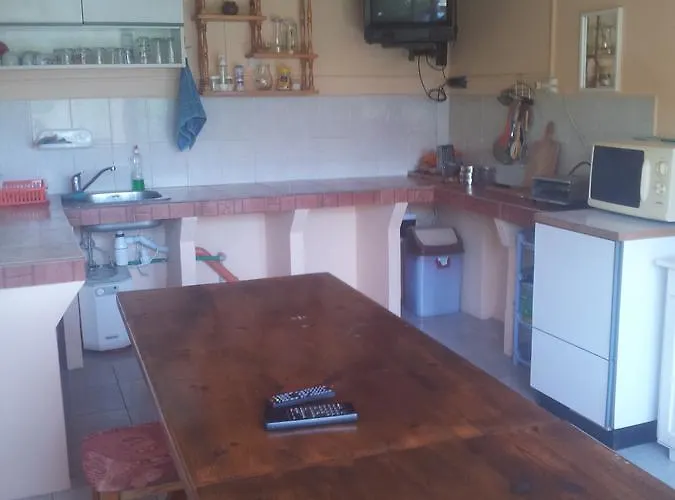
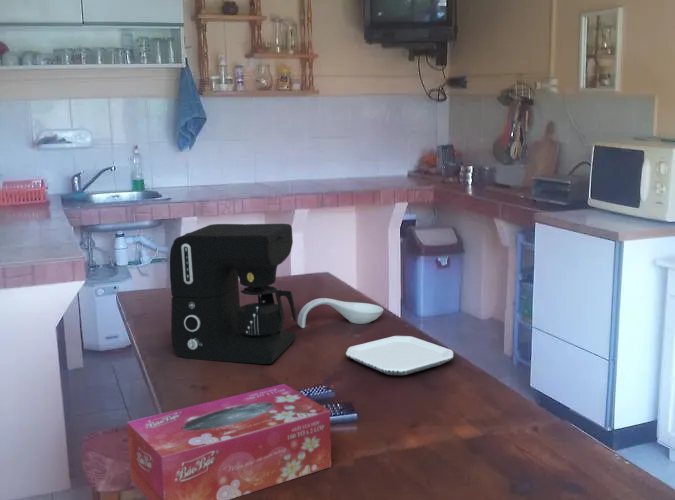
+ spoon rest [297,297,384,329]
+ tissue box [126,383,332,500]
+ coffee maker [169,223,297,365]
+ plate [345,335,454,376]
